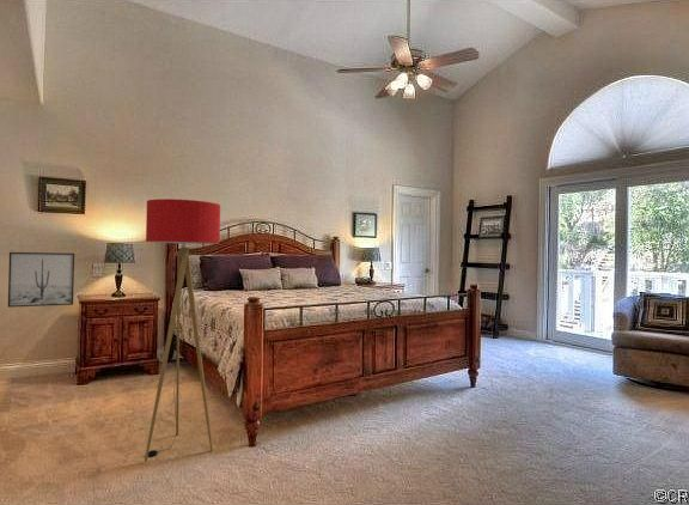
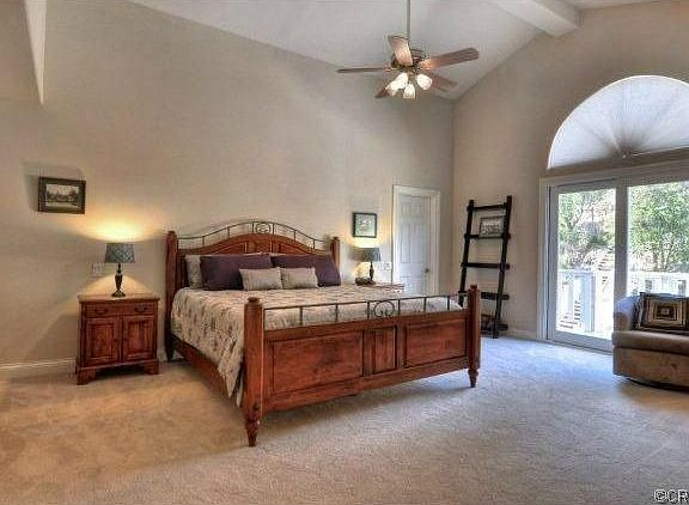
- wall art [7,251,75,309]
- floor lamp [144,197,221,463]
